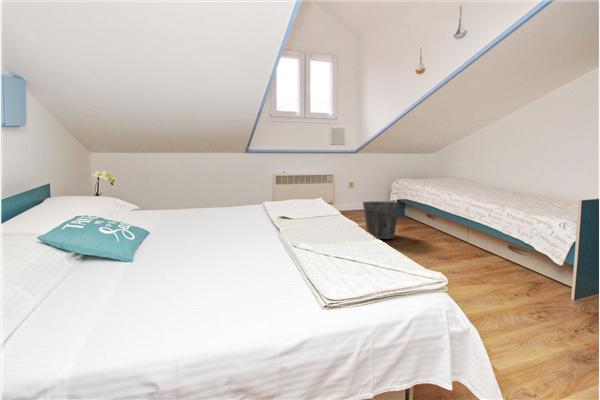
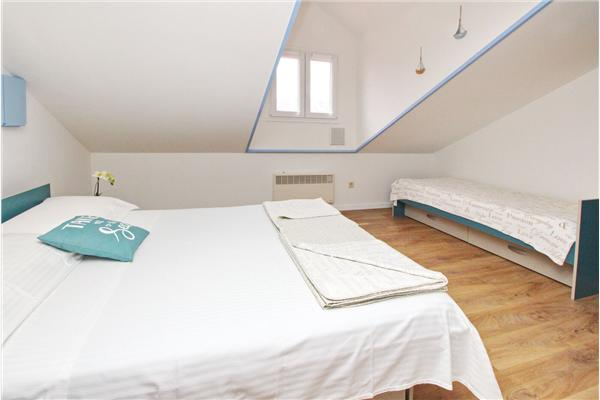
- waste bin [362,200,401,240]
